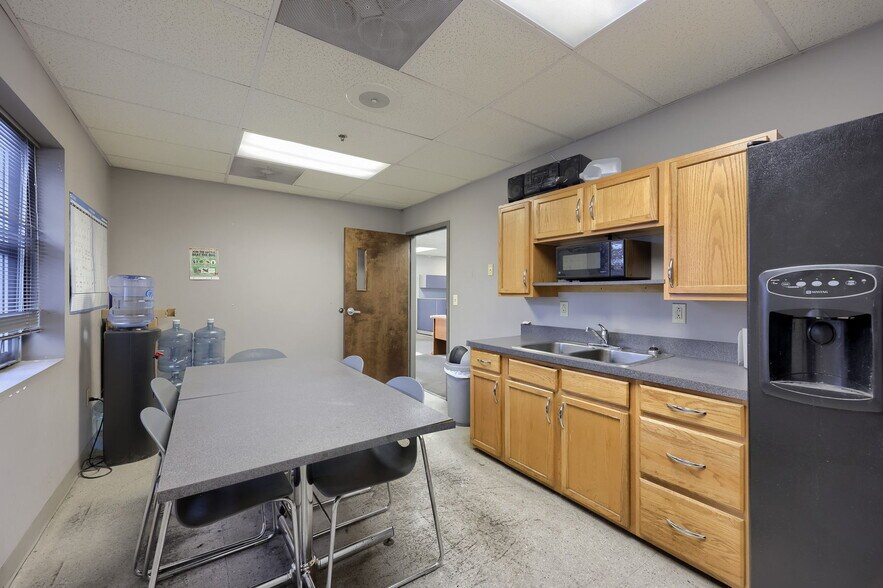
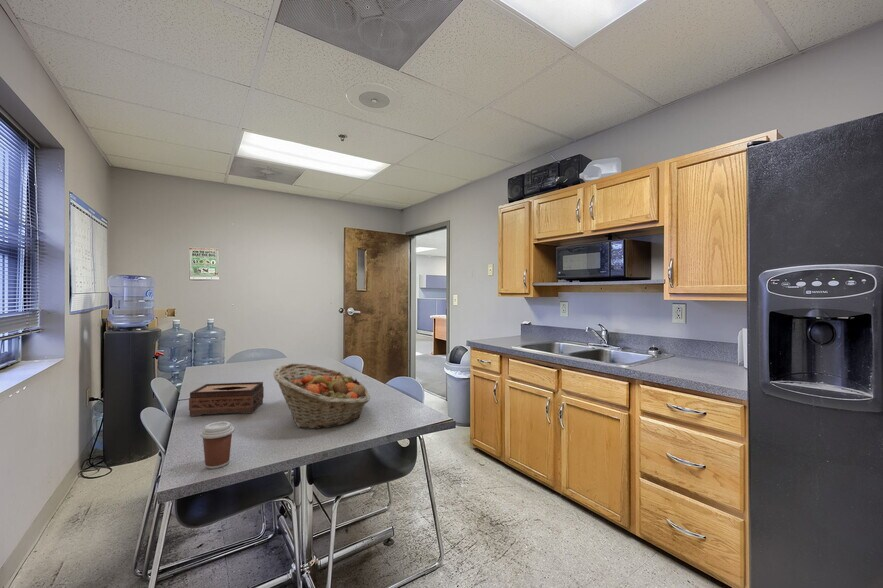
+ tissue box [188,381,265,417]
+ coffee cup [199,421,235,470]
+ fruit basket [272,362,371,430]
